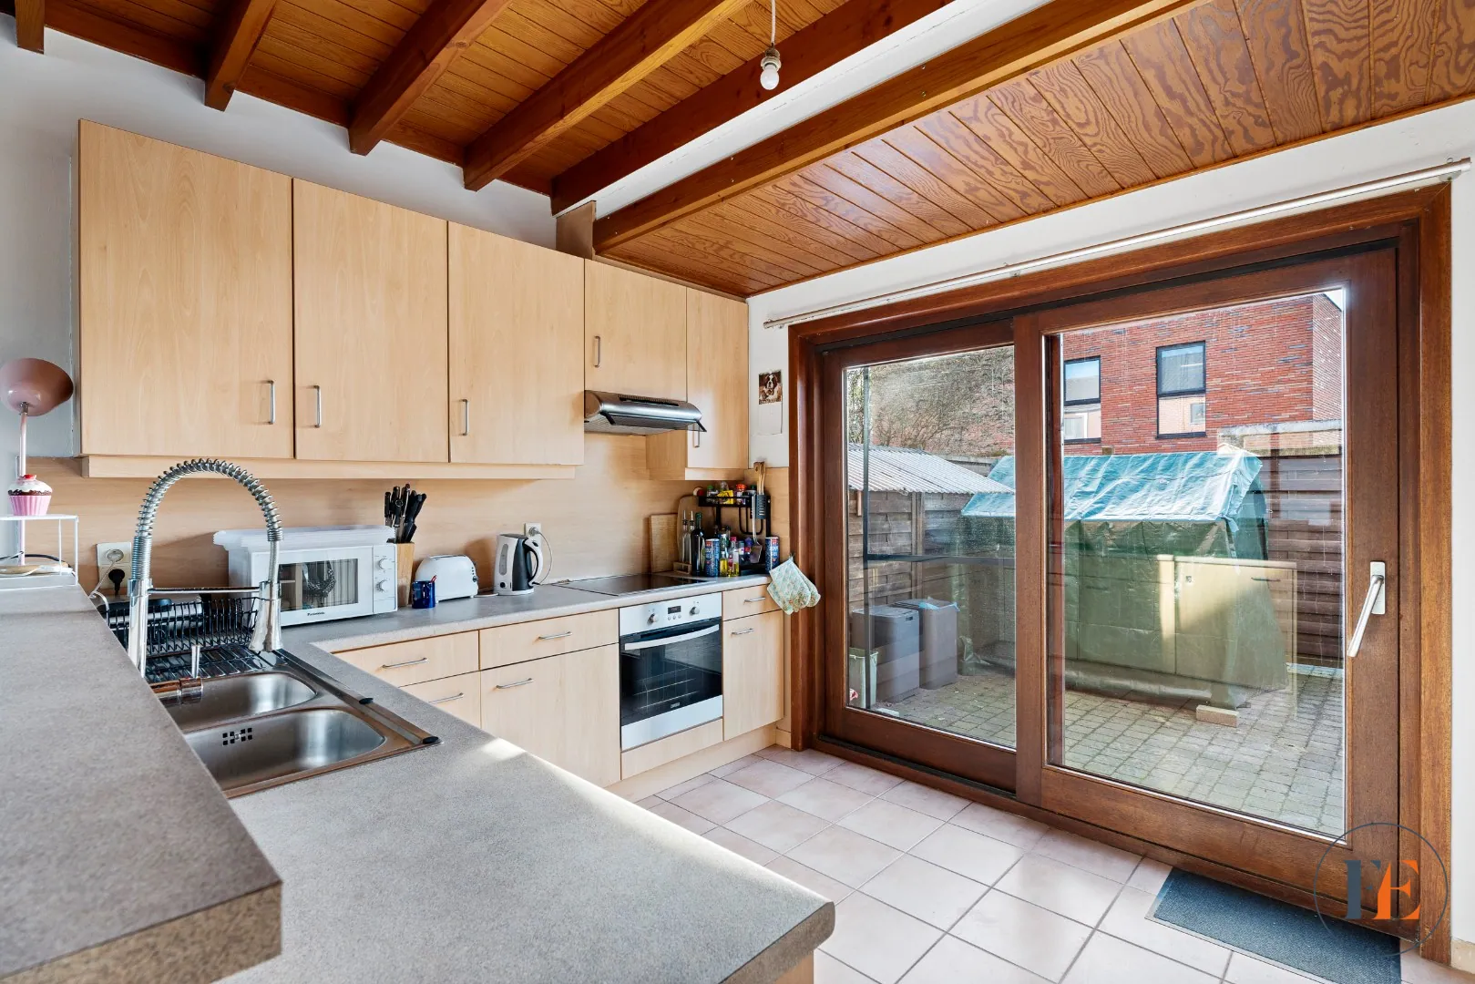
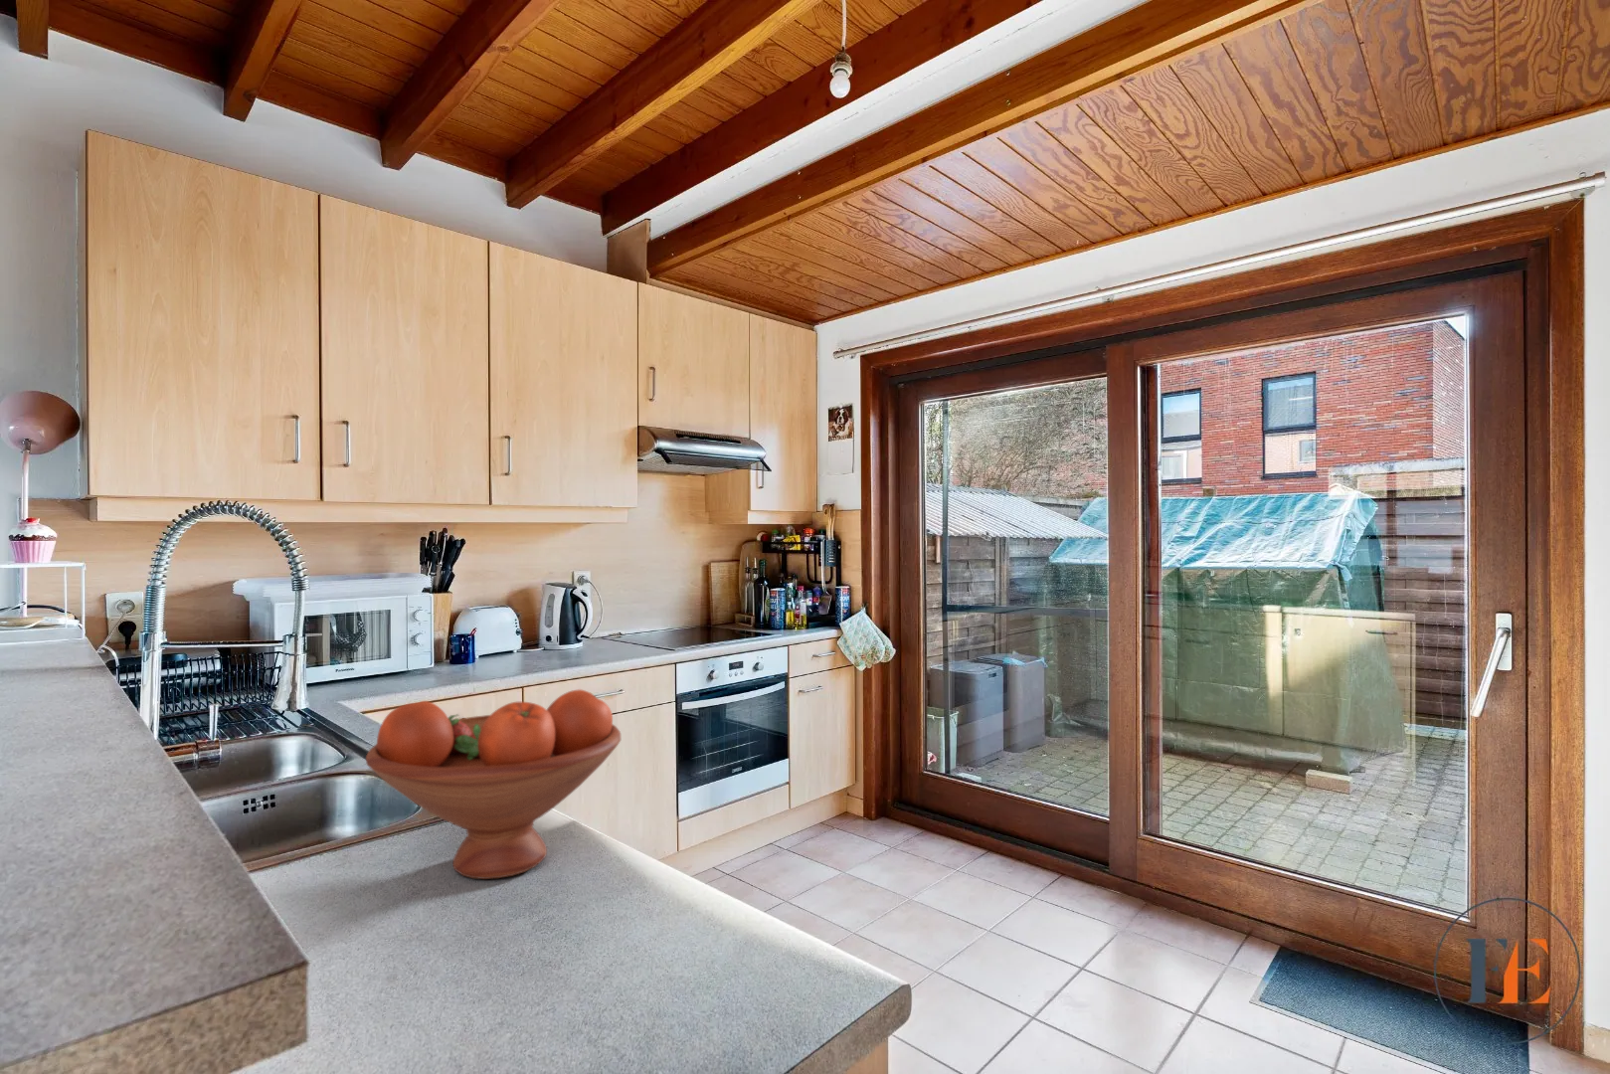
+ fruit bowl [364,688,621,880]
